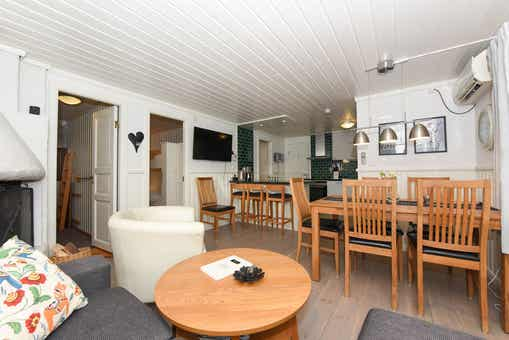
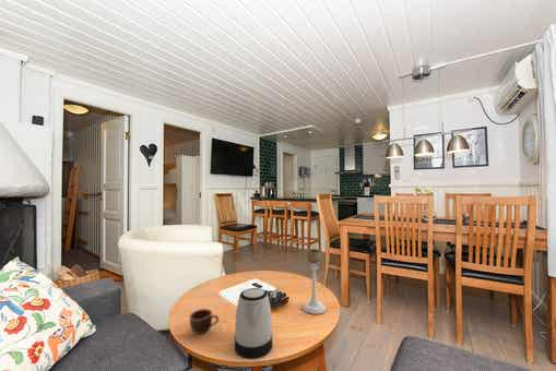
+ candle holder [301,248,327,315]
+ mug [188,308,220,335]
+ kettle [234,287,273,360]
